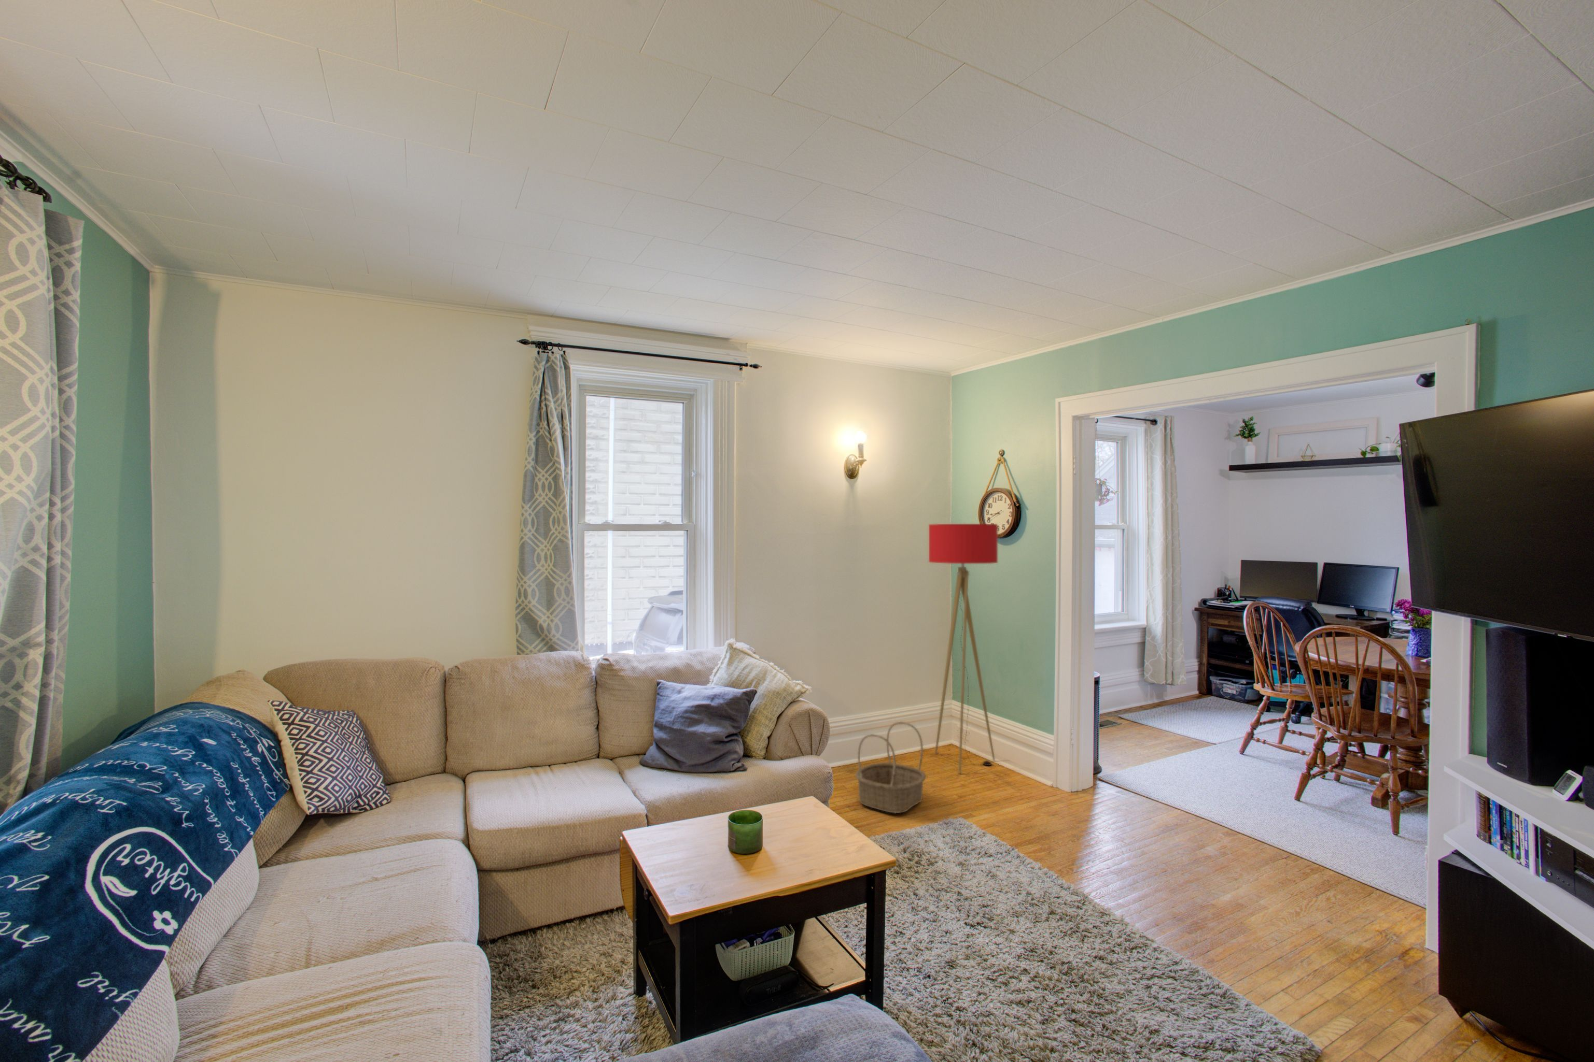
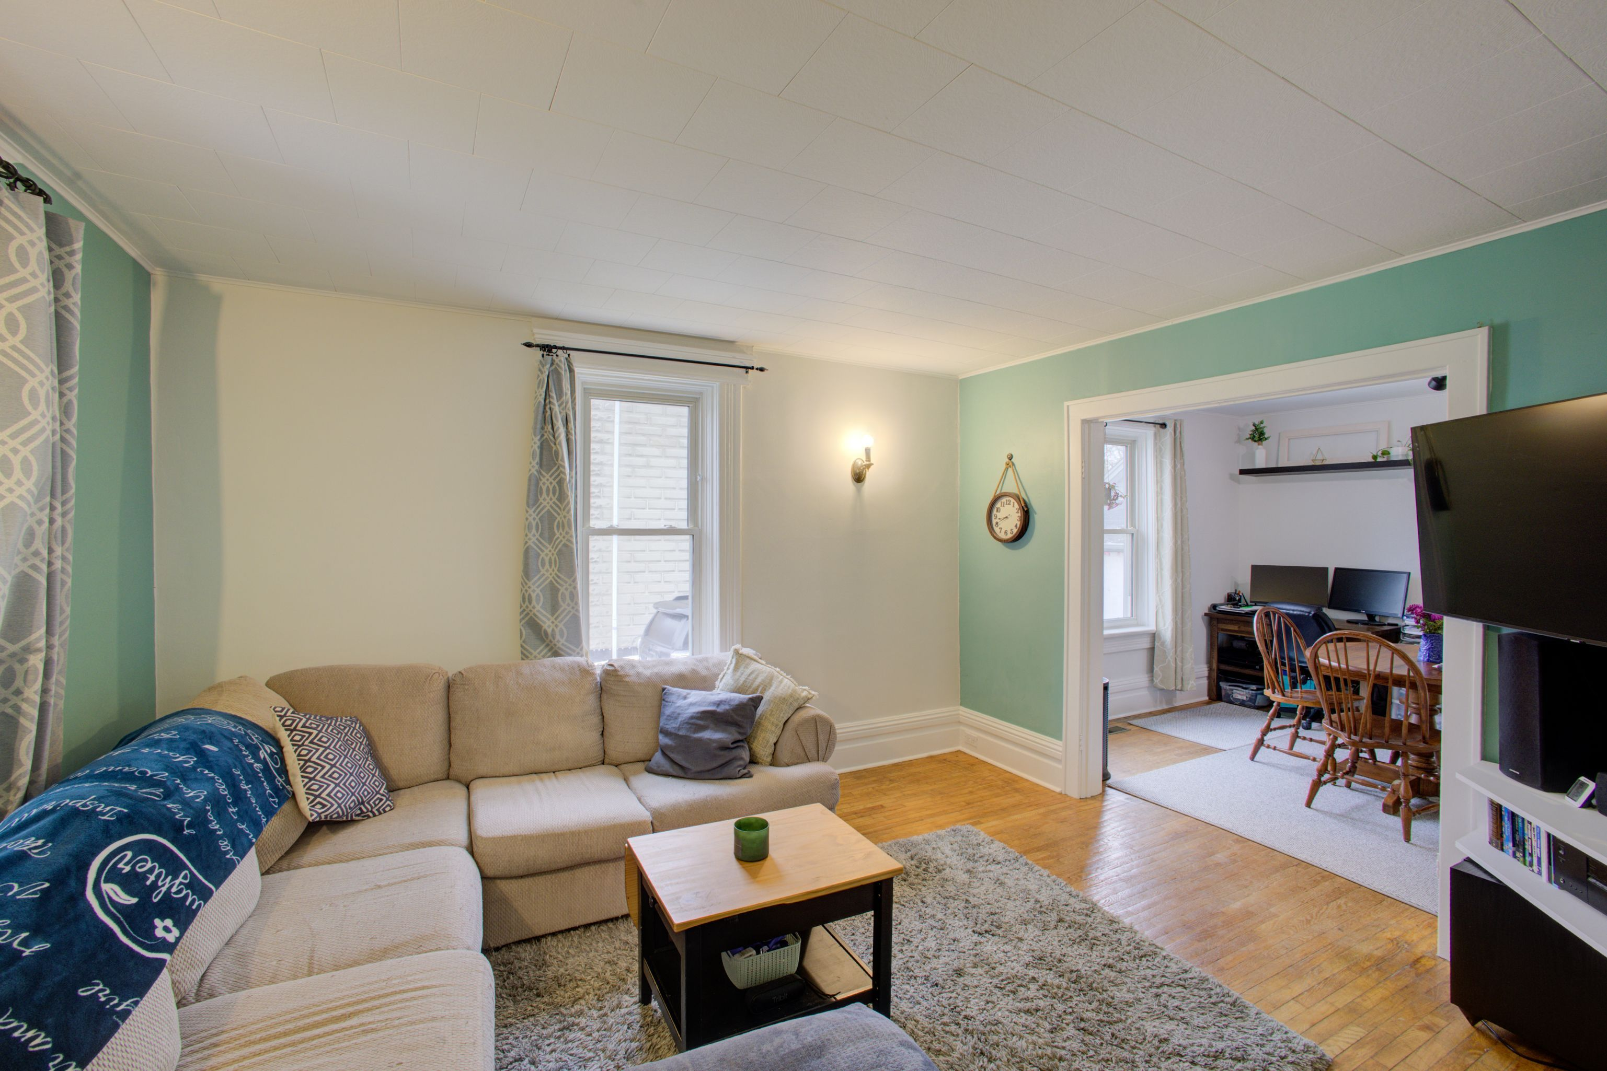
- floor lamp [929,523,999,774]
- basket [855,721,926,814]
